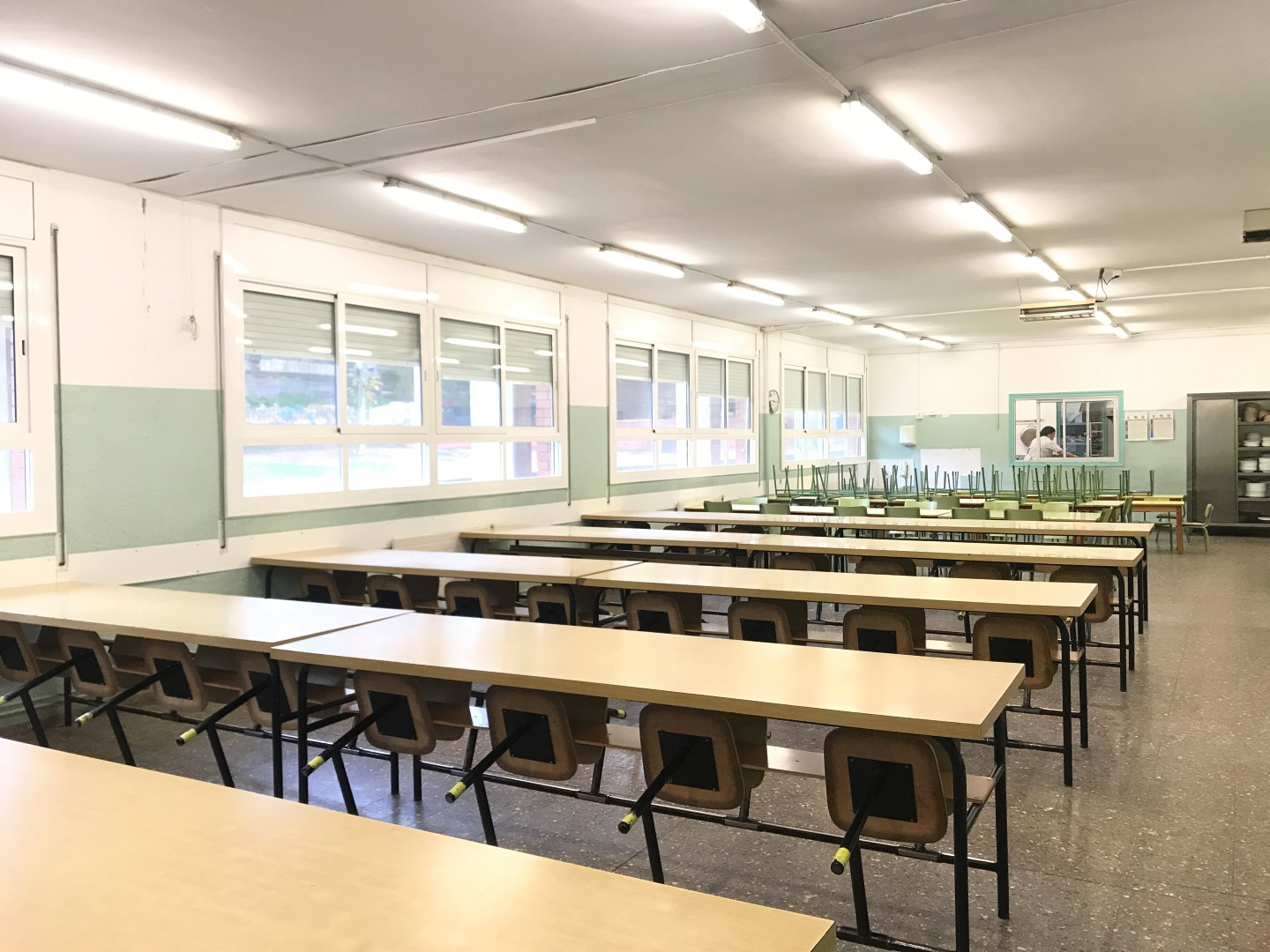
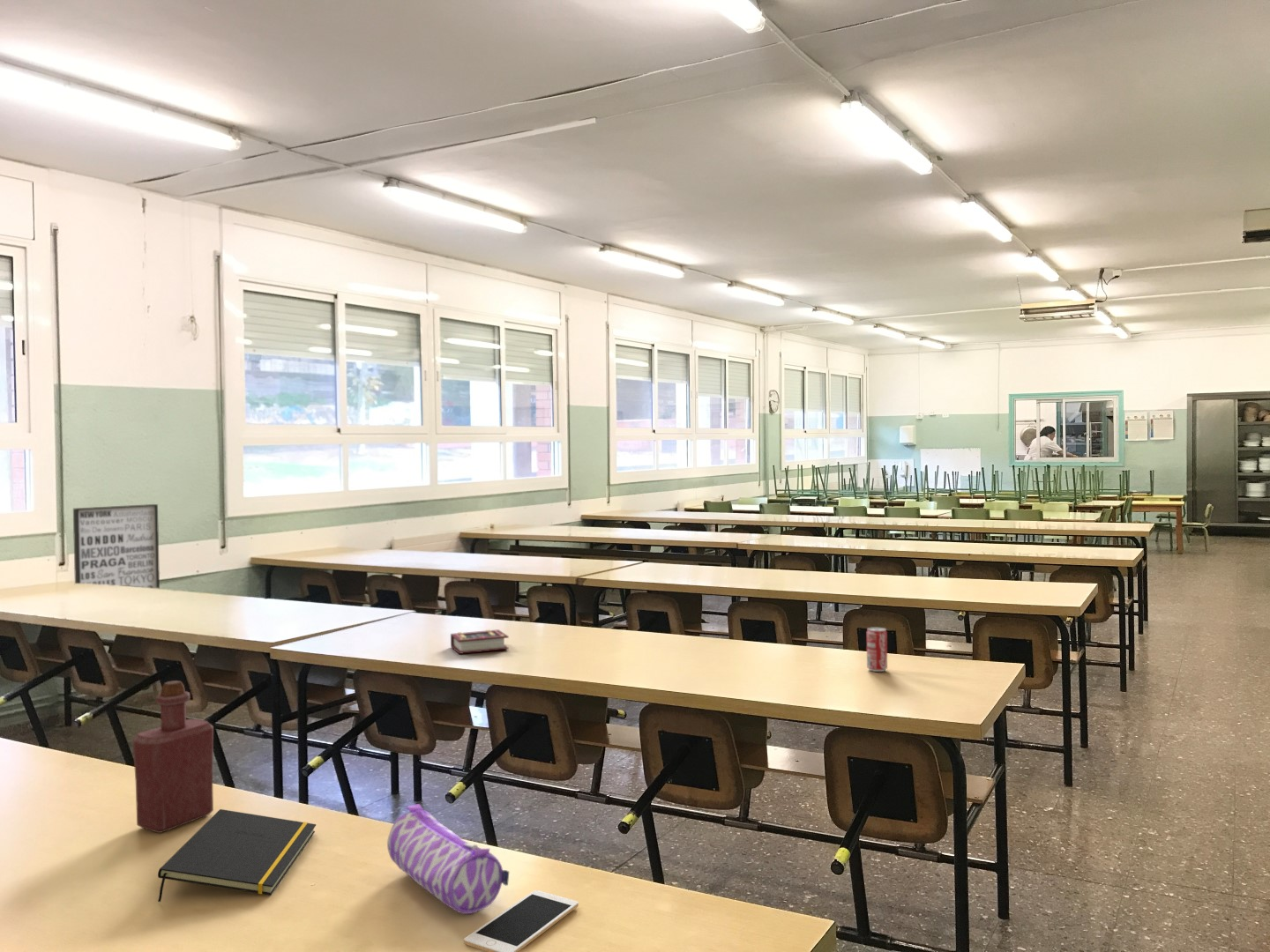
+ wall art [72,503,161,590]
+ bottle [131,680,214,834]
+ beverage can [866,627,888,673]
+ book [450,628,510,655]
+ cell phone [463,889,579,952]
+ pencil case [386,803,510,915]
+ notepad [157,808,317,903]
